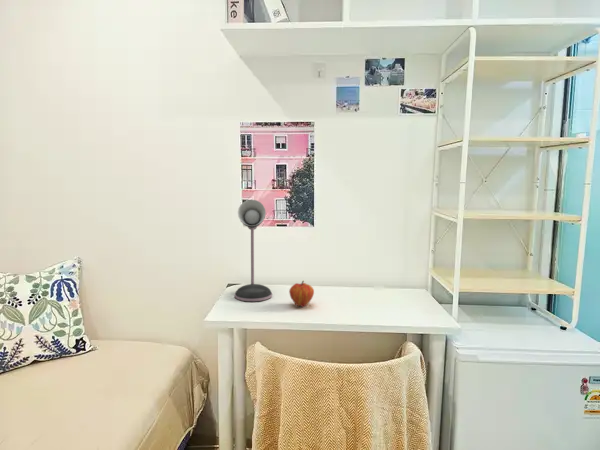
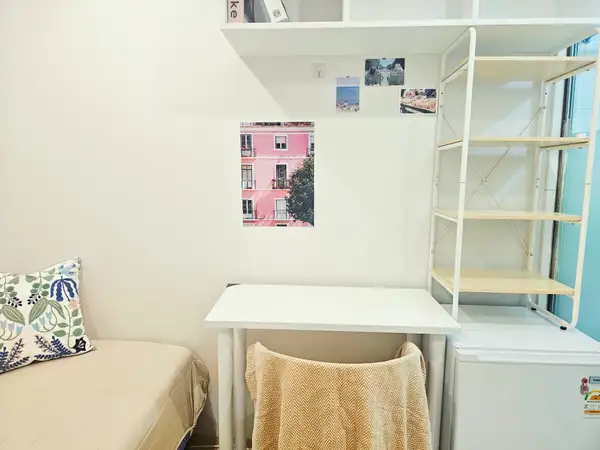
- desk lamp [234,199,273,302]
- fruit [288,280,315,308]
